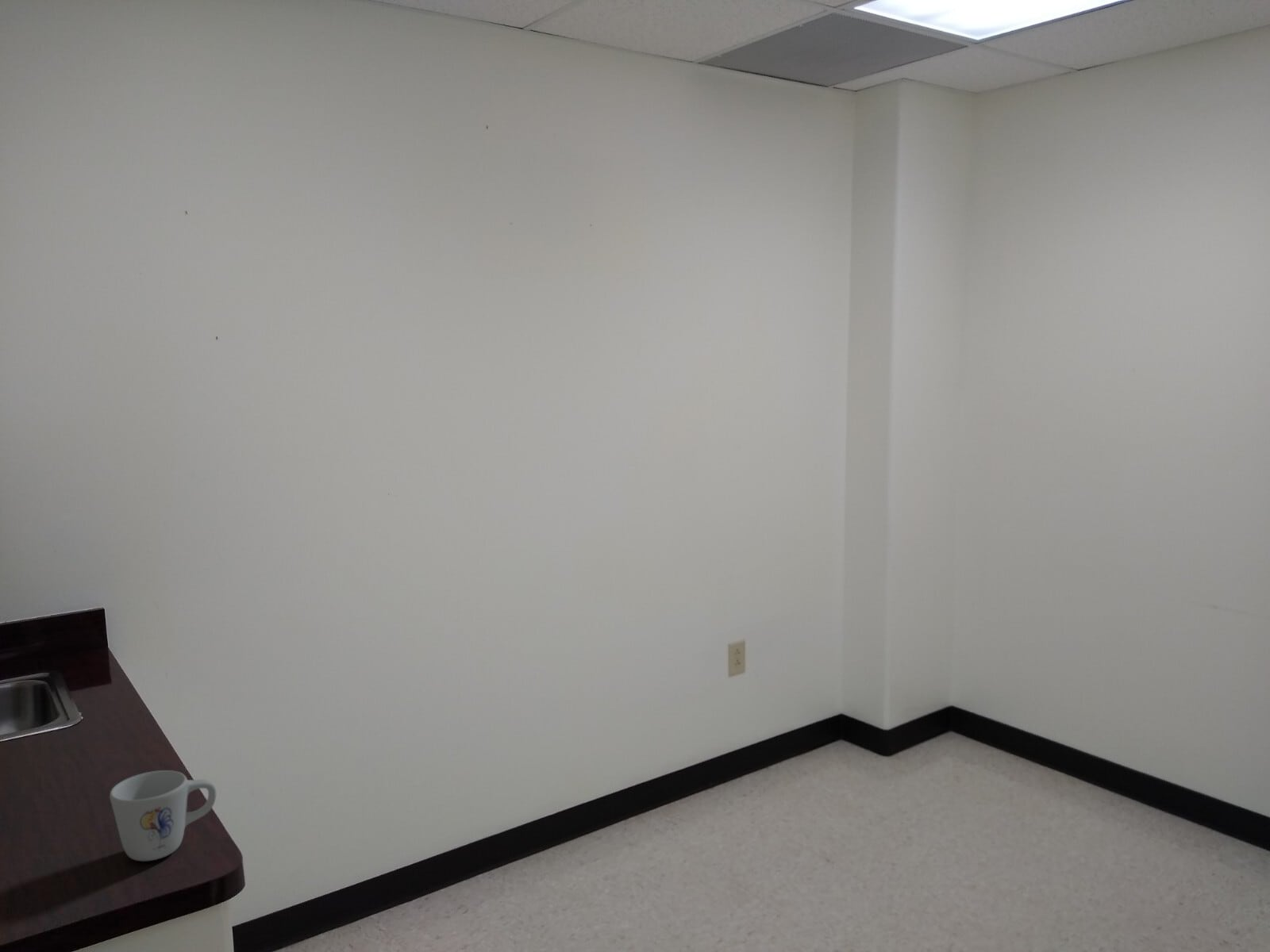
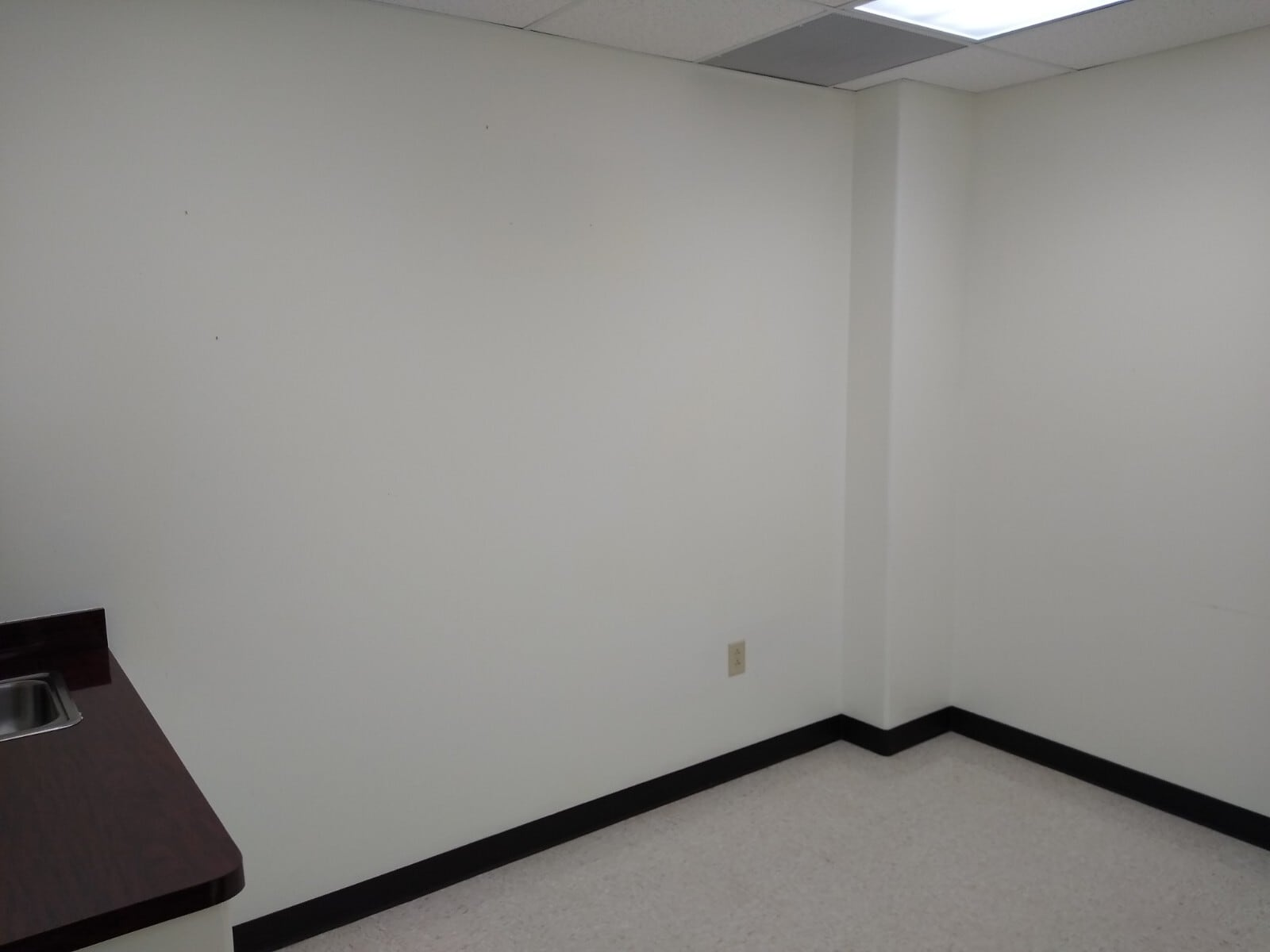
- mug [109,770,217,862]
